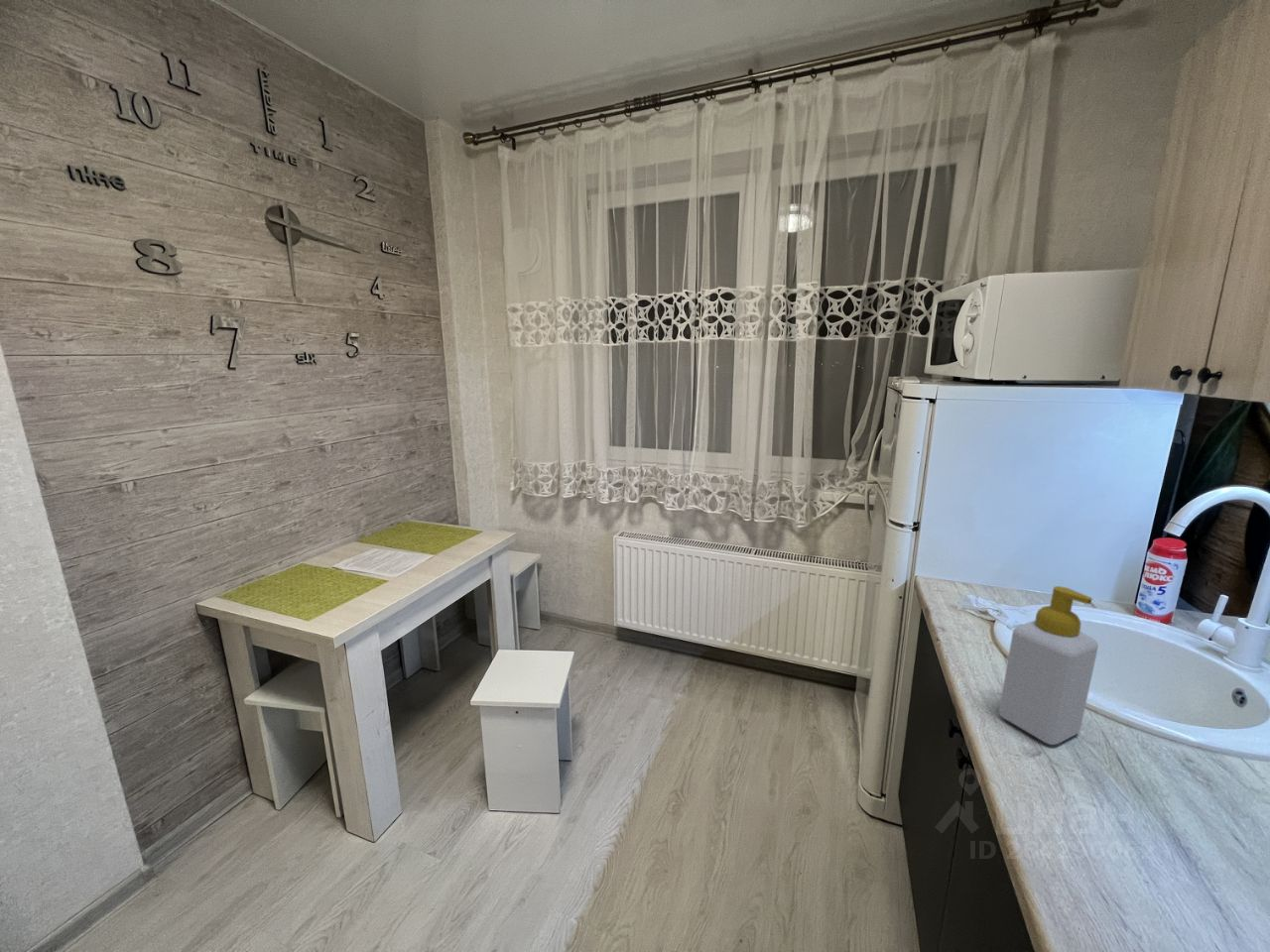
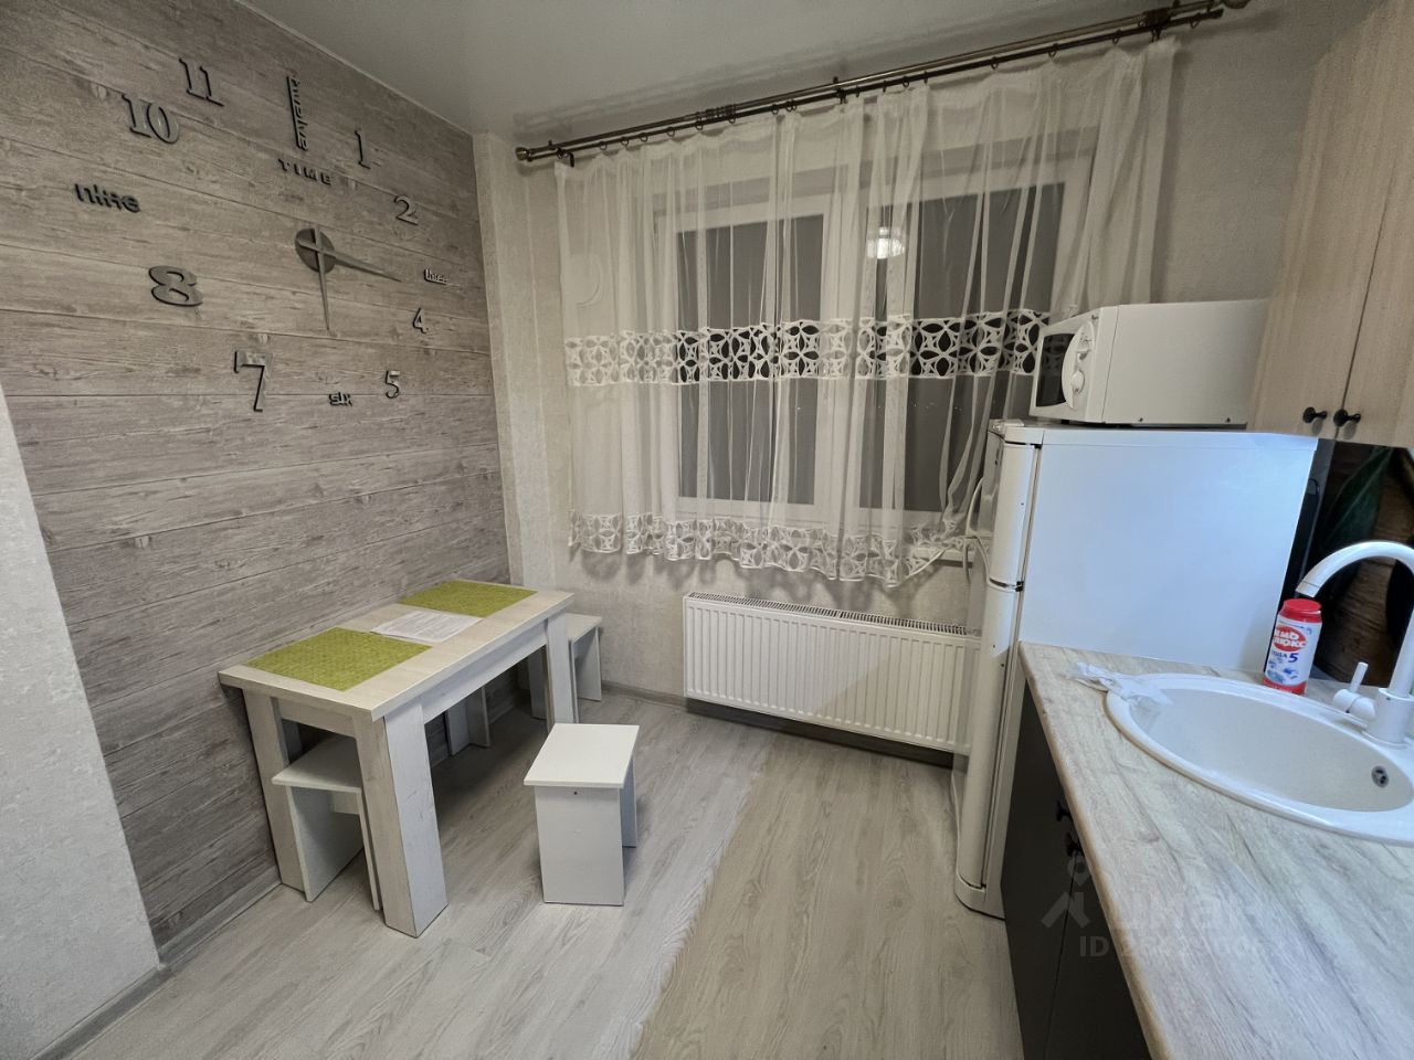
- soap bottle [998,585,1099,746]
